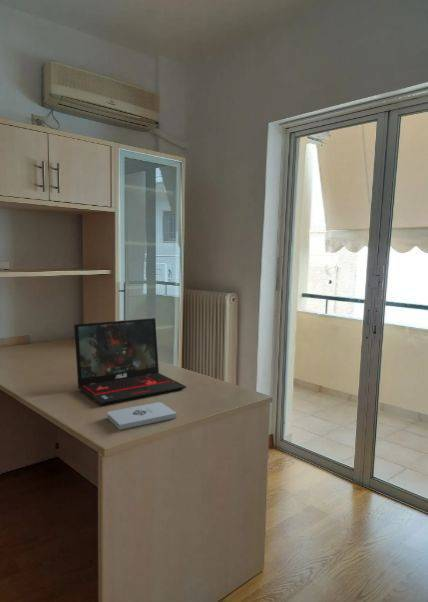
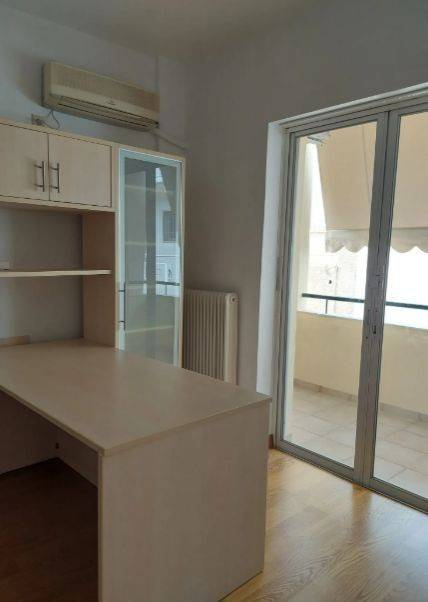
- notepad [106,401,178,431]
- laptop [73,317,187,406]
